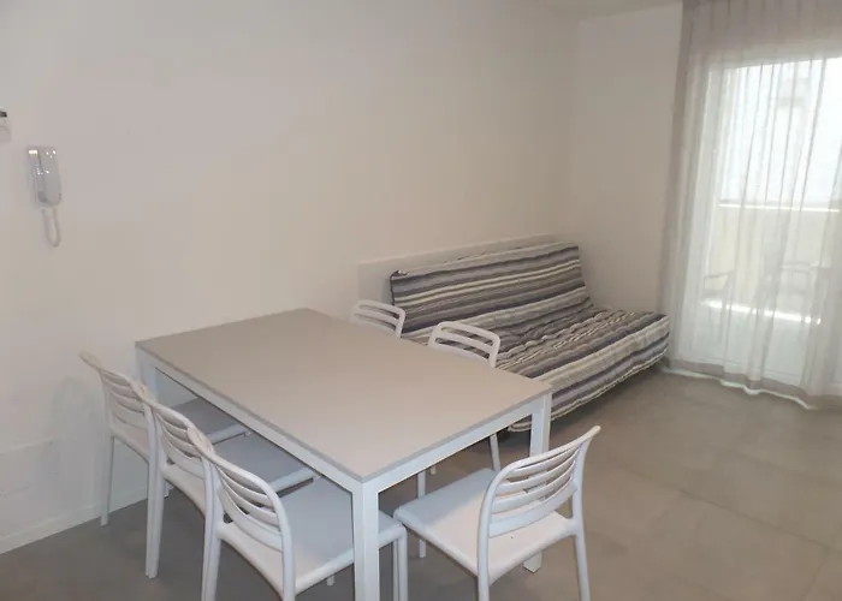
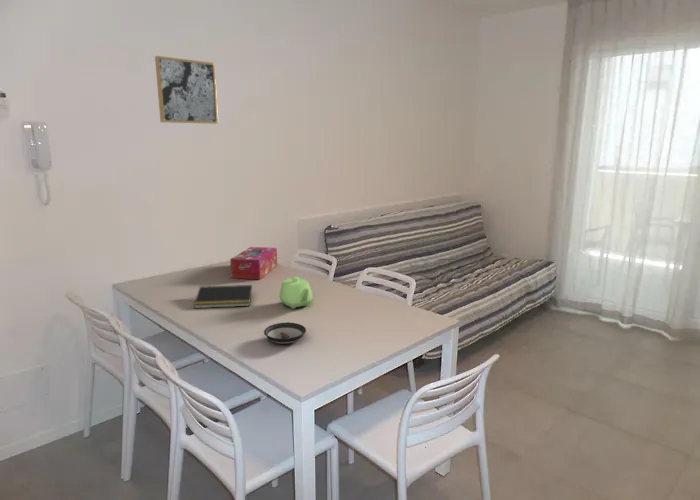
+ tissue box [229,246,278,280]
+ saucer [263,322,307,345]
+ wall art [154,55,219,125]
+ teapot [279,276,313,310]
+ notepad [193,284,253,309]
